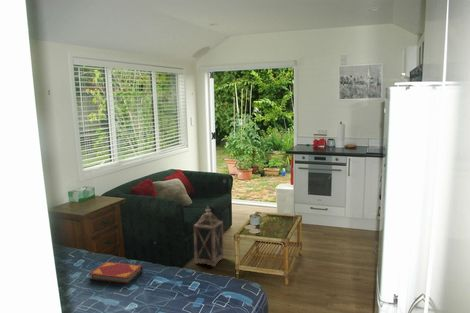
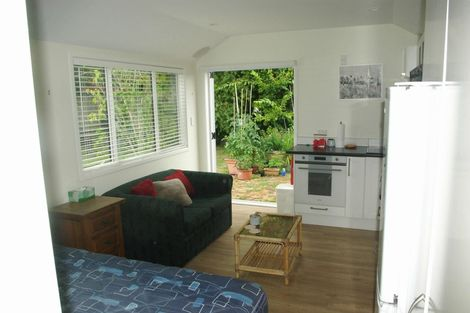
- hardback book [88,261,144,285]
- lantern [192,205,225,268]
